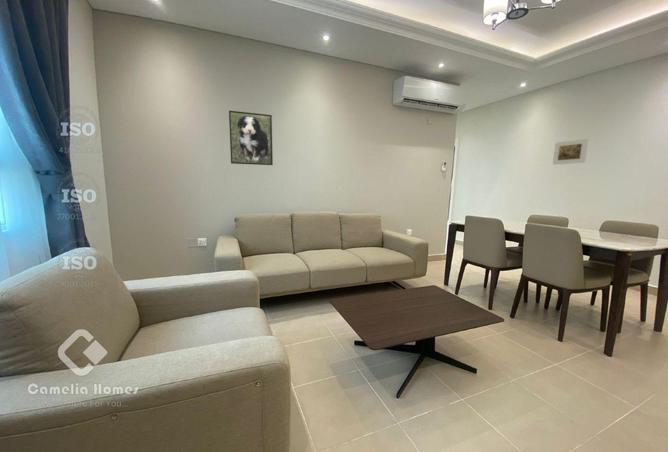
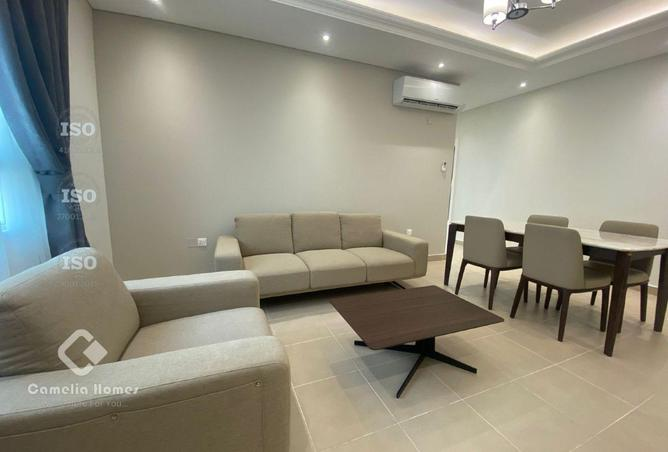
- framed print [552,138,589,166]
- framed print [228,110,274,166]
